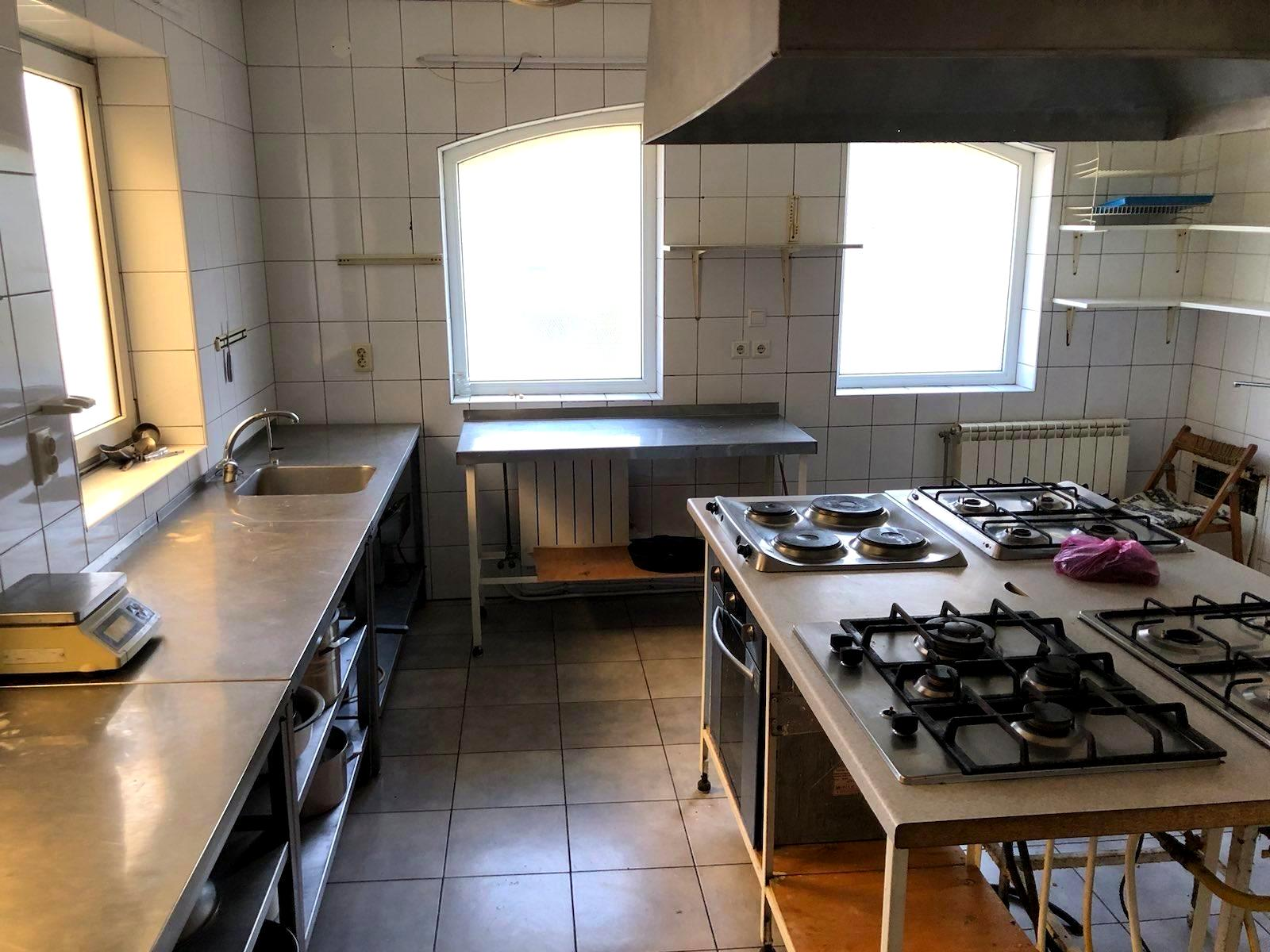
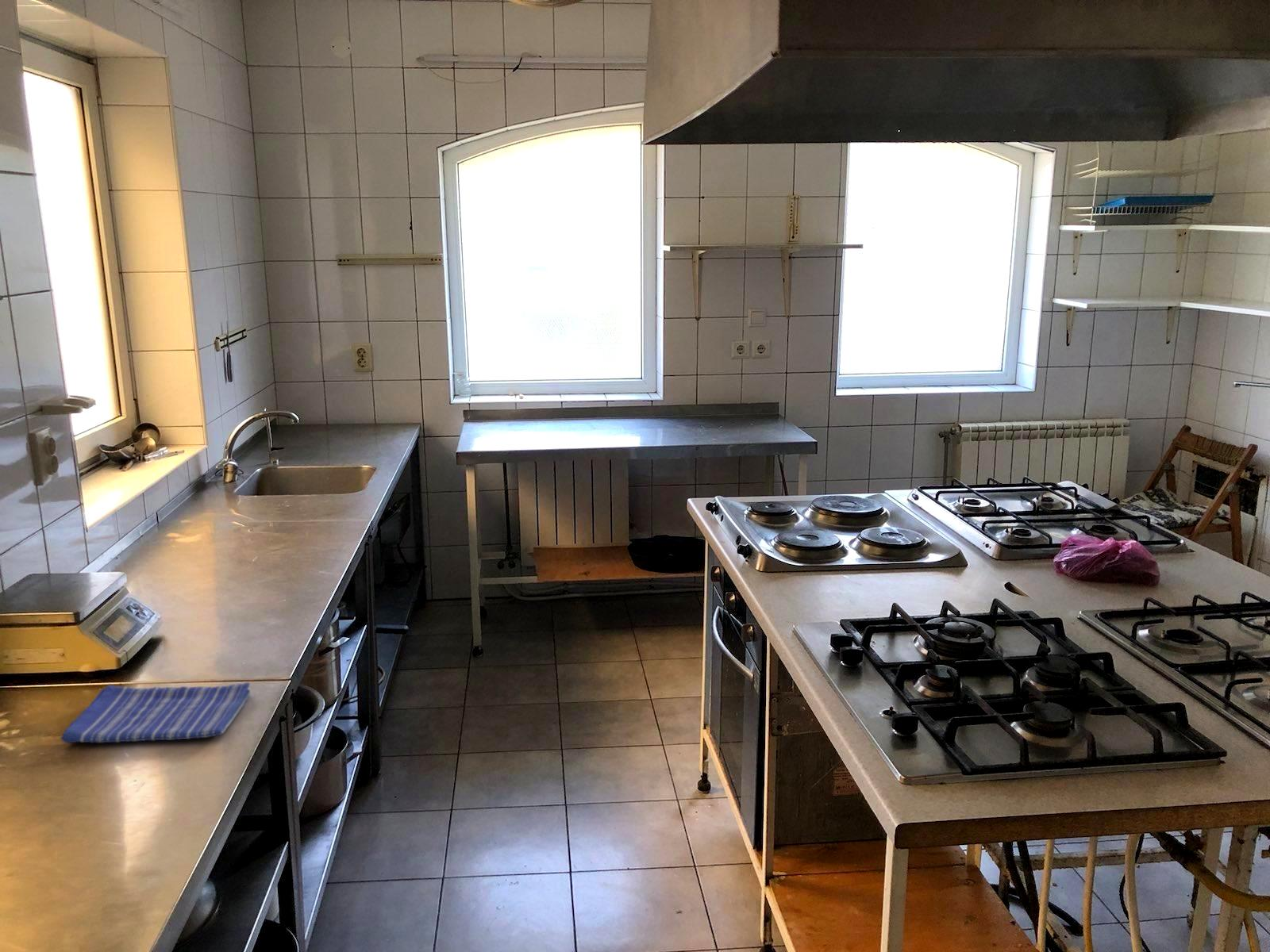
+ dish towel [60,681,251,744]
